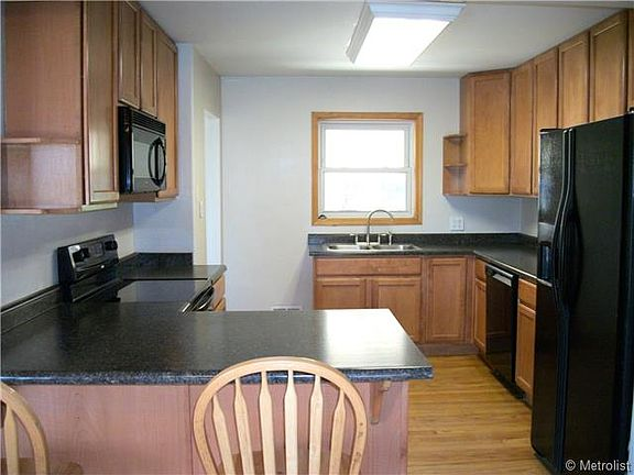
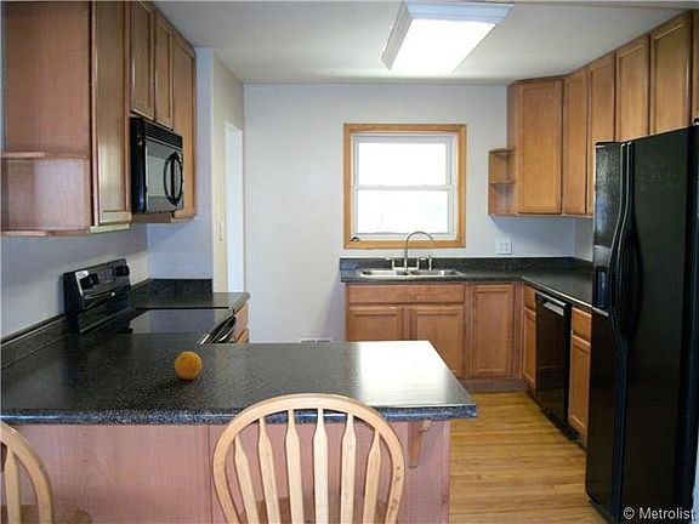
+ fruit [174,351,203,381]
